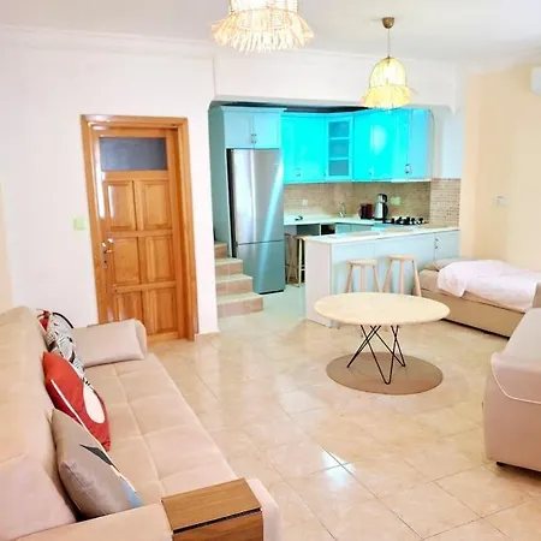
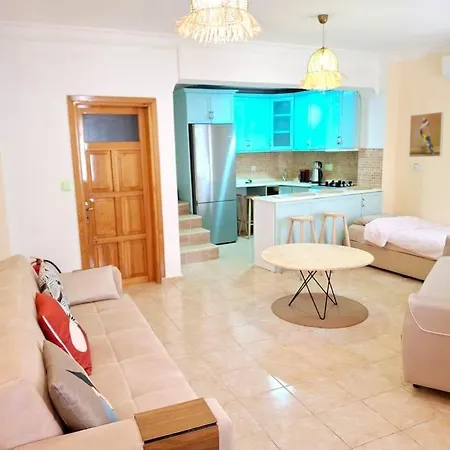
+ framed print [408,111,445,158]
